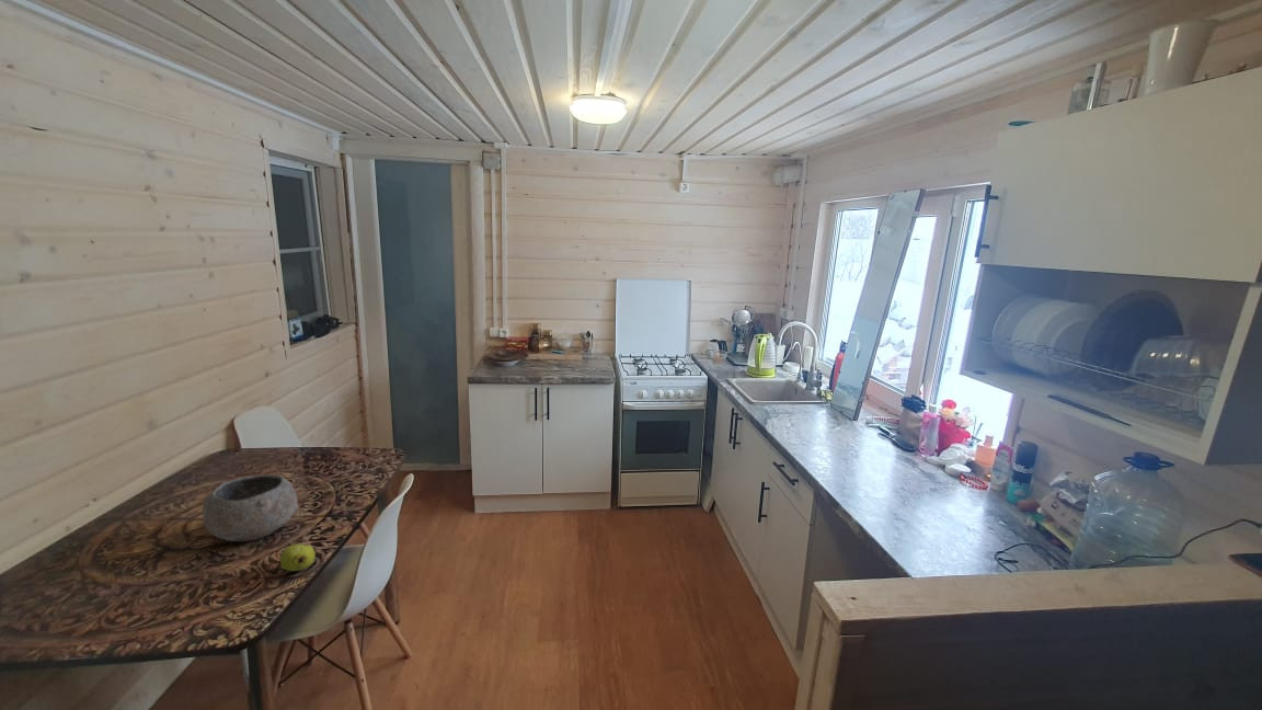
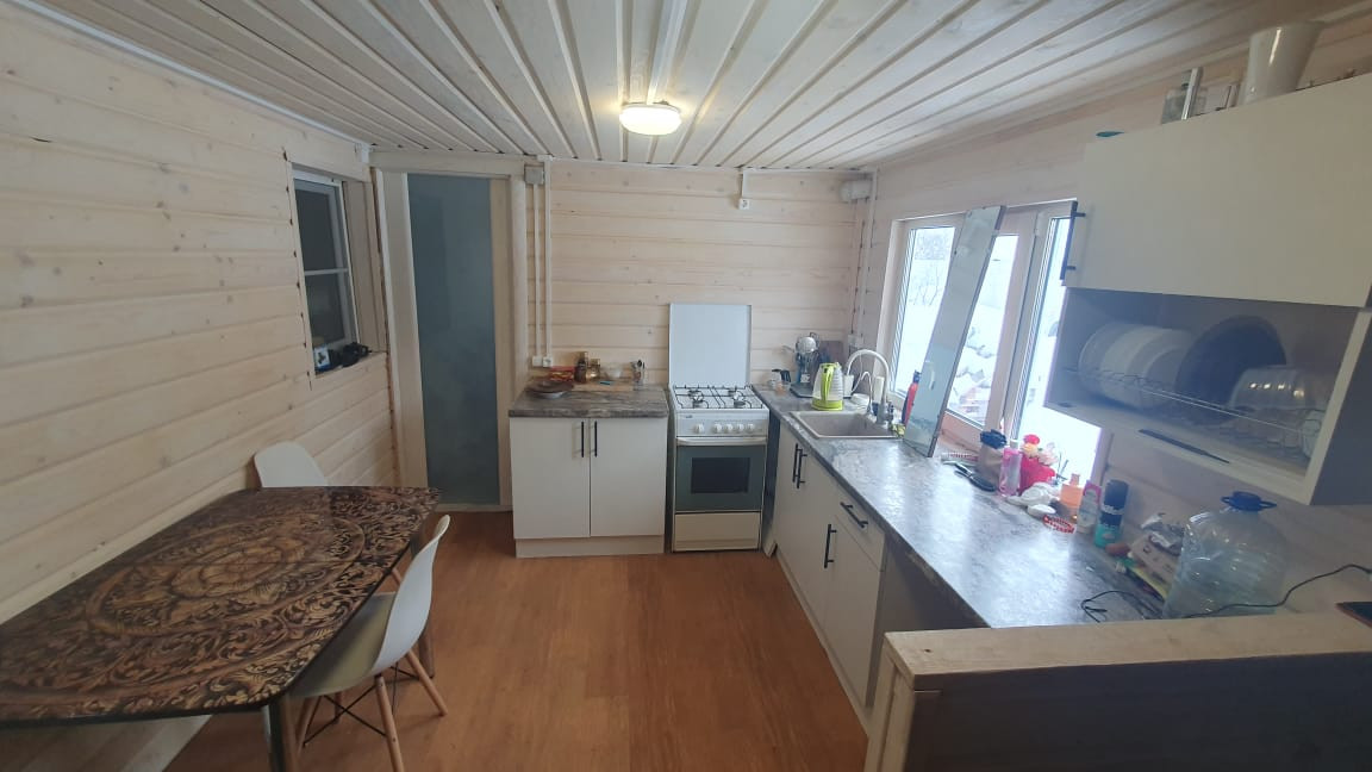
- bowl [202,473,300,542]
- fruit [279,542,318,572]
